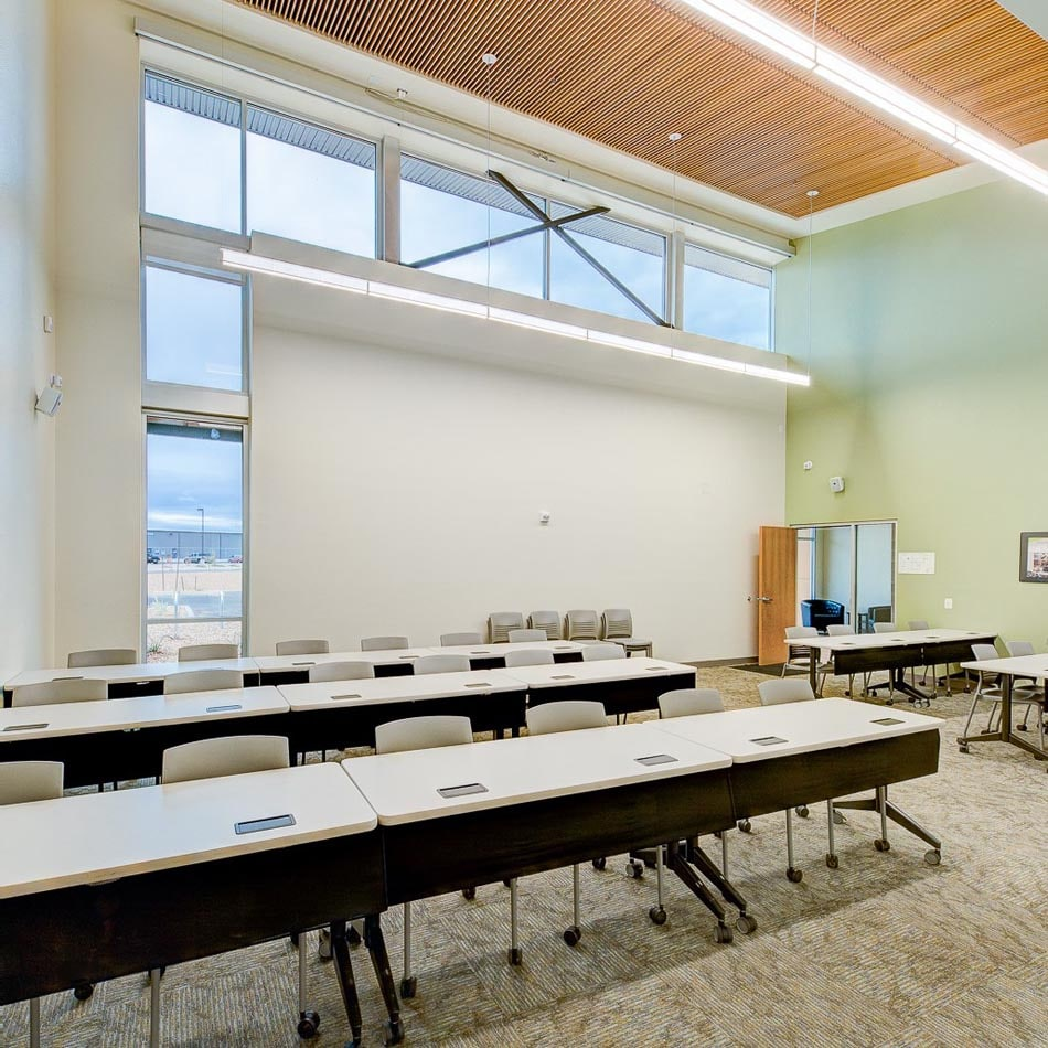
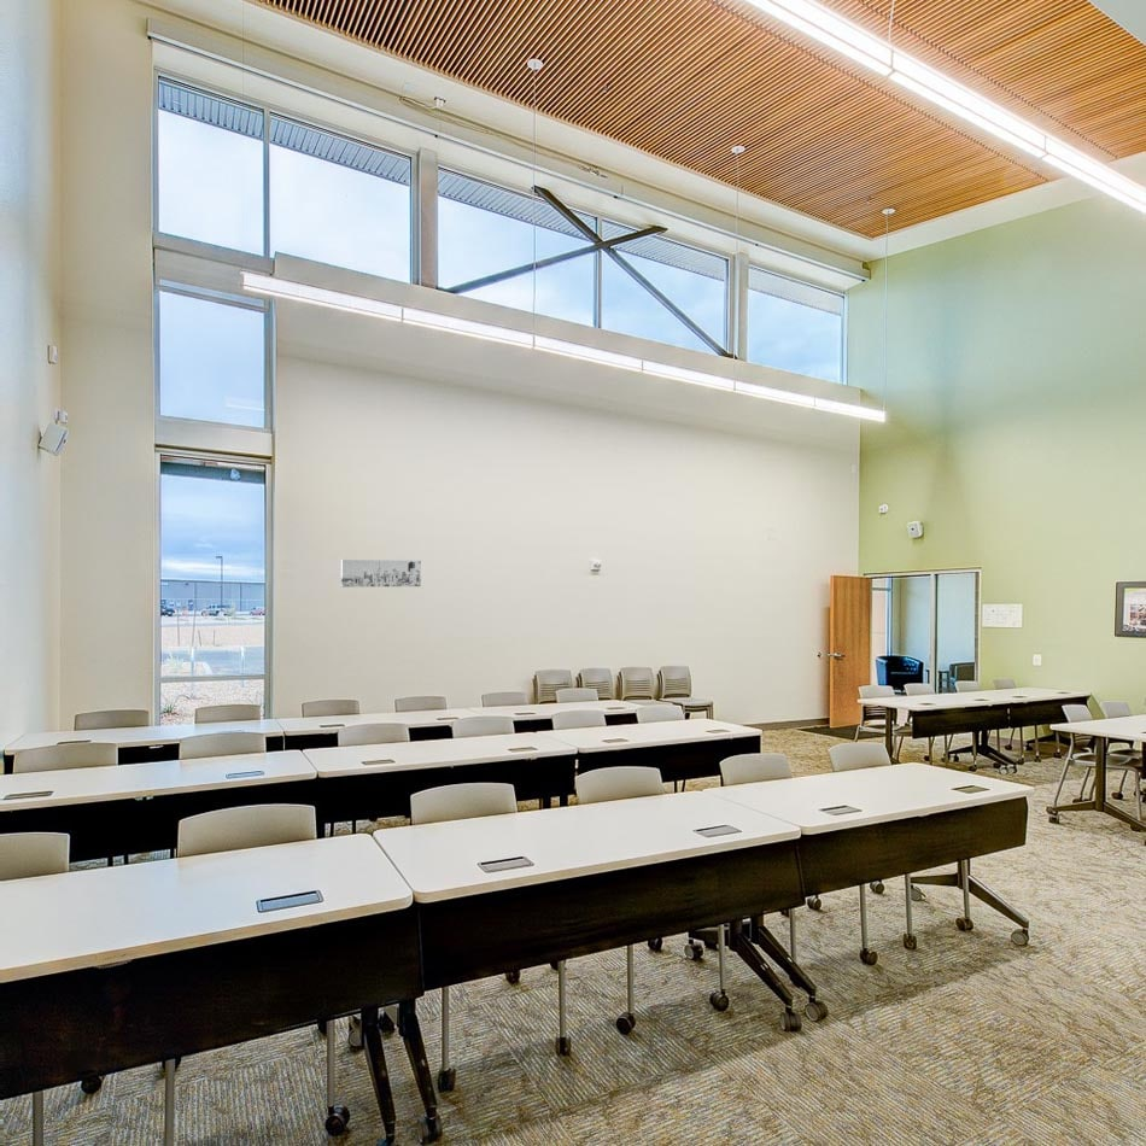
+ wall art [340,559,422,589]
